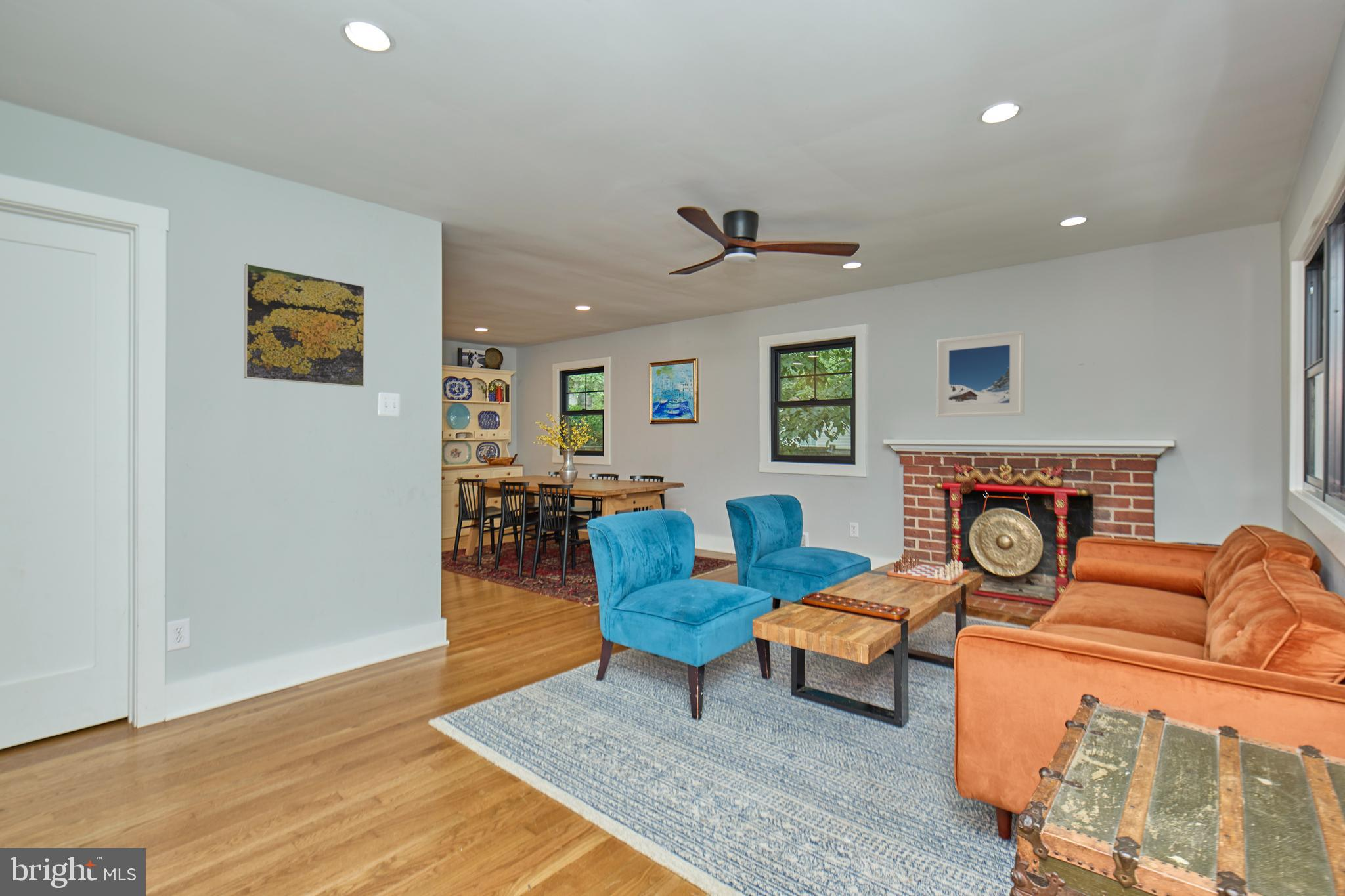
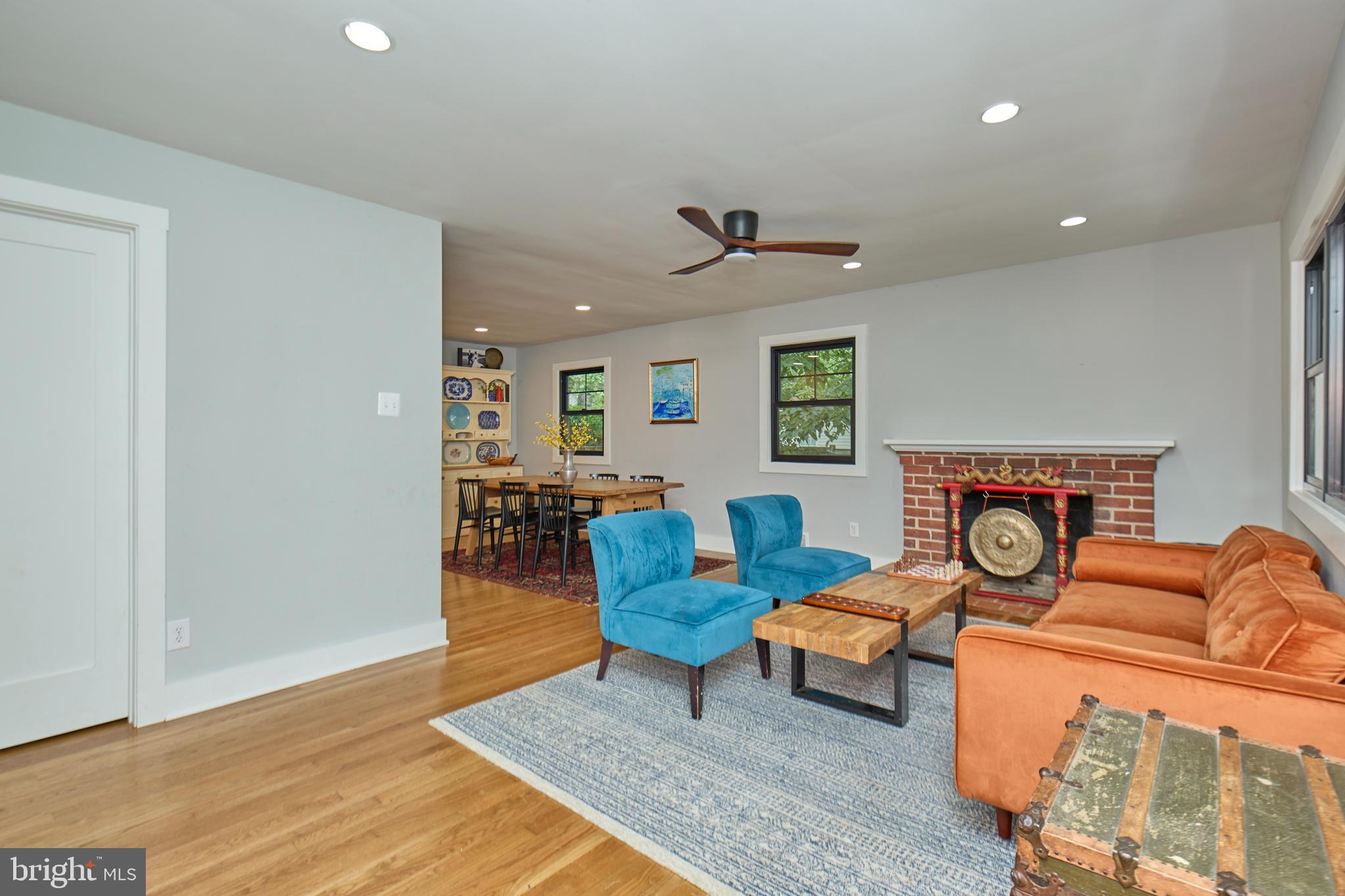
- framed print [243,263,365,388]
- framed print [936,330,1025,418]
